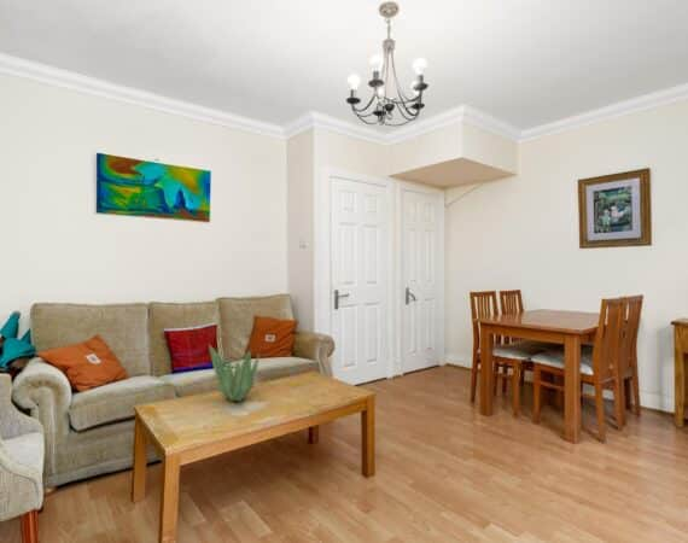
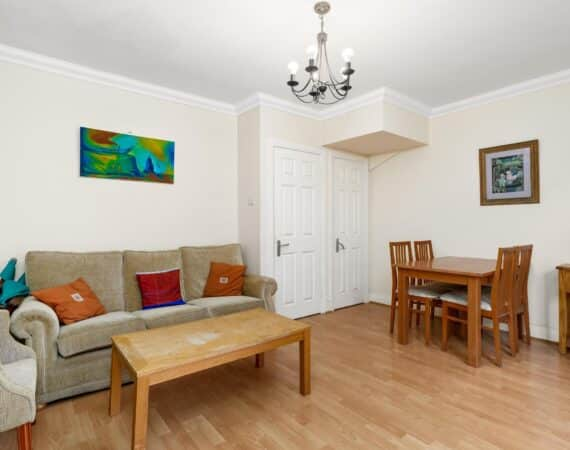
- plant [208,344,261,403]
